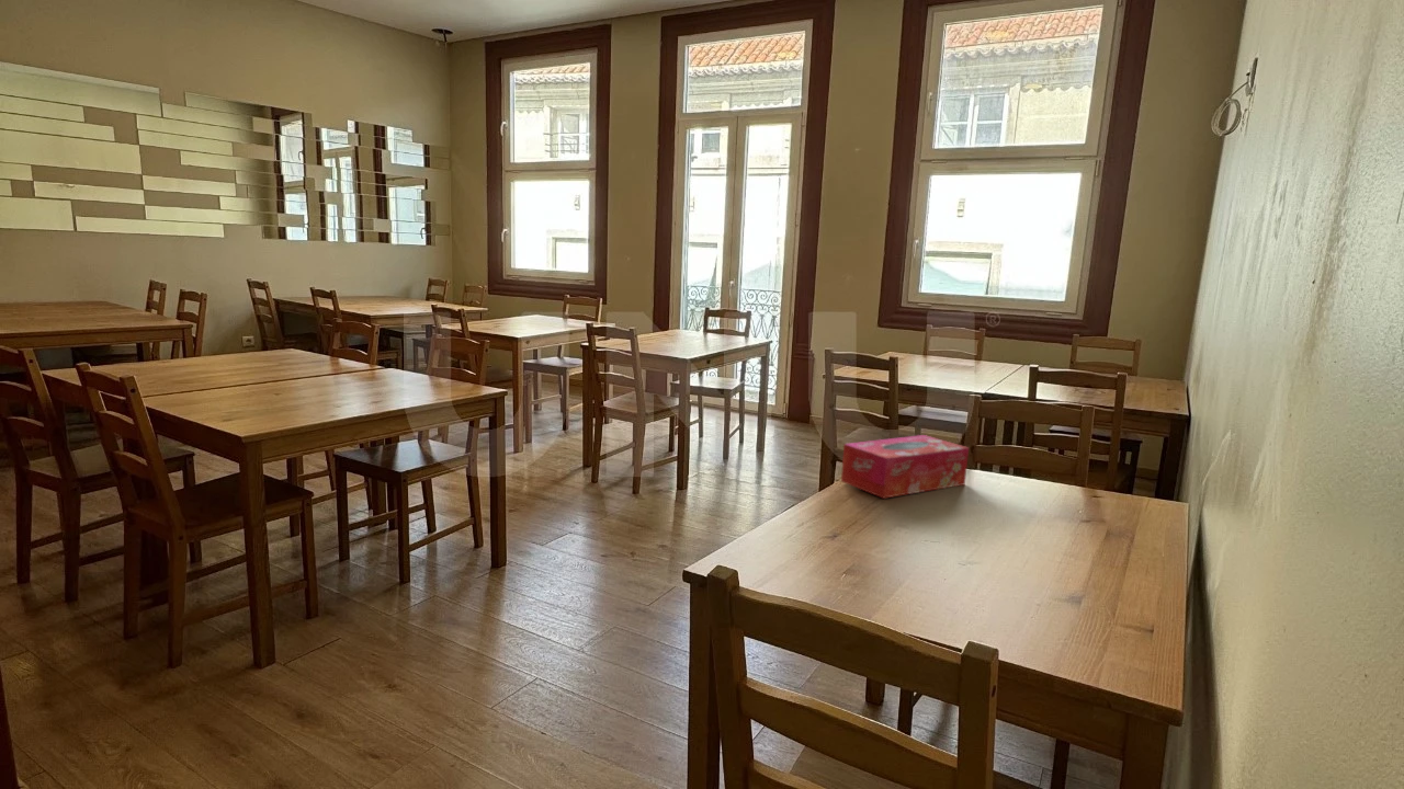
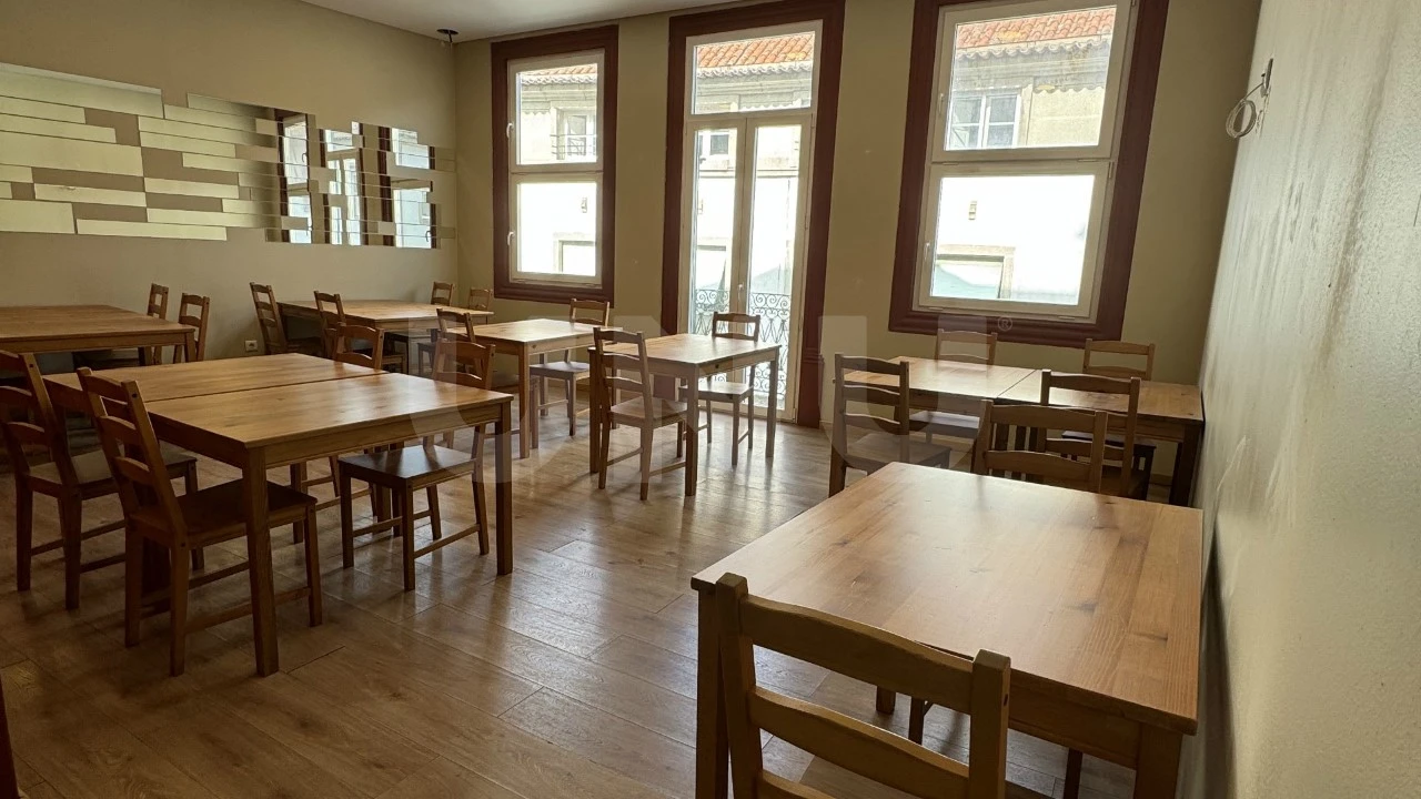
- tissue box [840,434,970,500]
